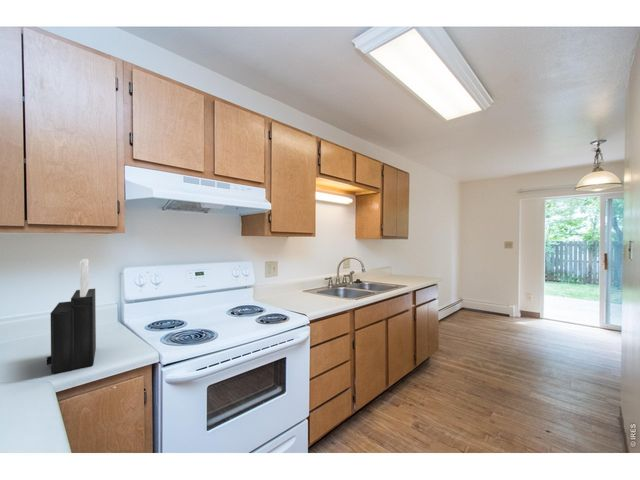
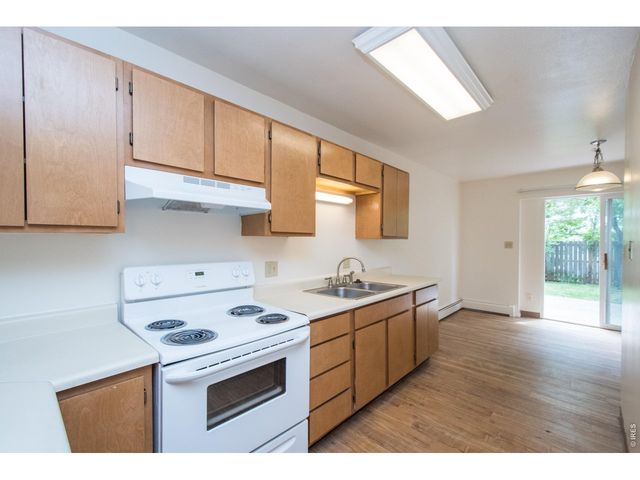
- knife block [46,258,97,375]
